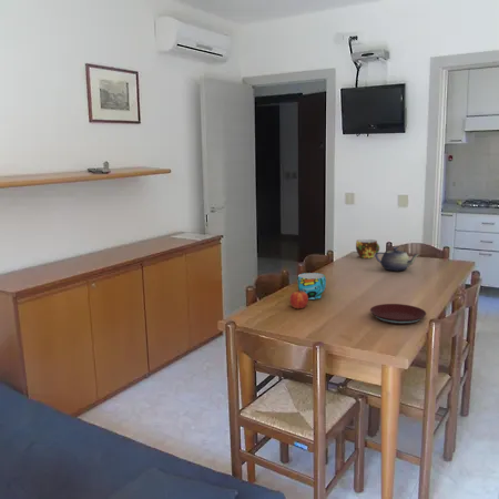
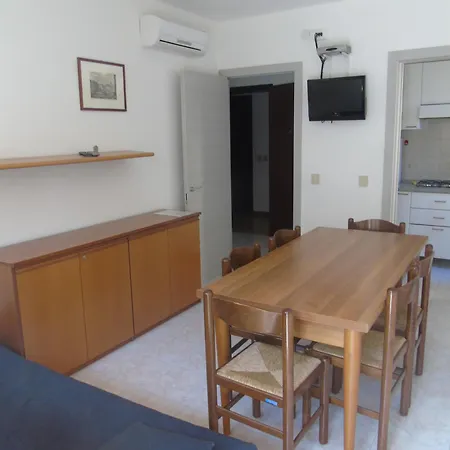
- cup [355,238,380,259]
- teapot [374,246,421,272]
- plate [369,303,427,325]
- cup [296,272,327,301]
- fruit [288,289,309,309]
